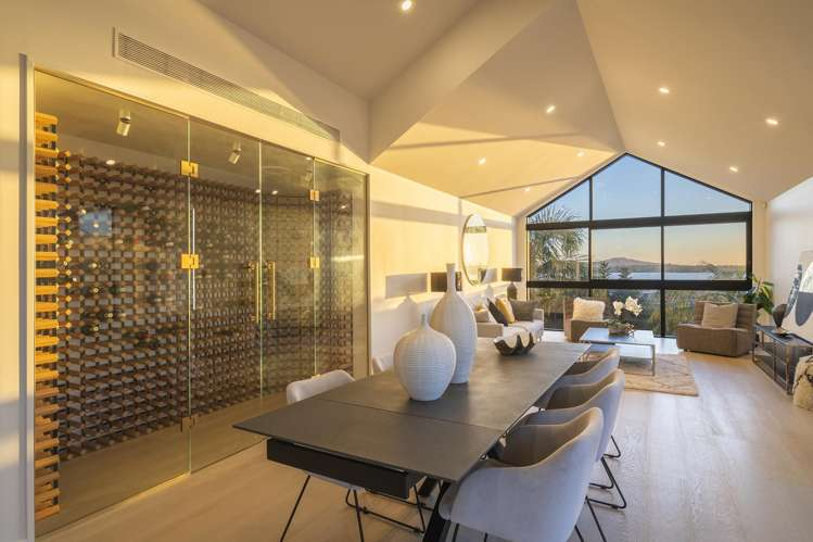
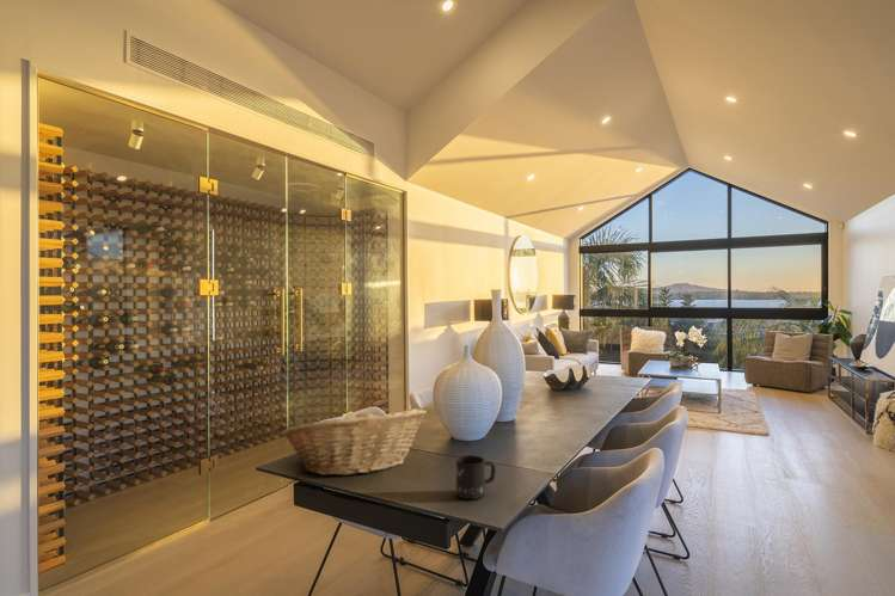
+ fruit basket [280,407,427,477]
+ mug [455,454,497,500]
